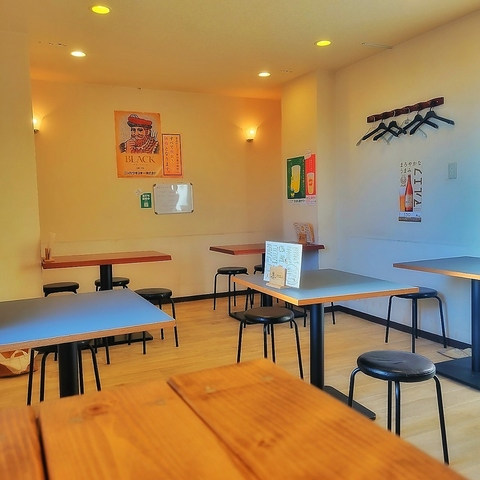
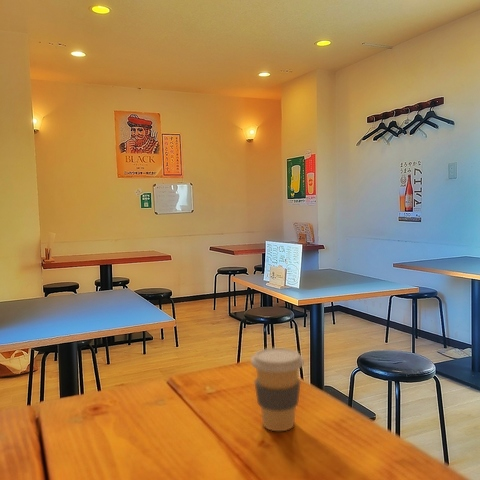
+ coffee cup [250,347,305,432]
